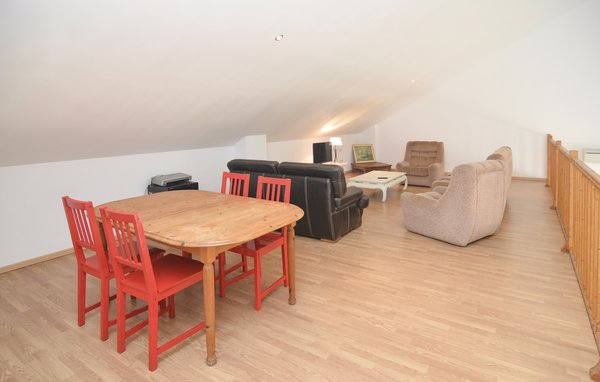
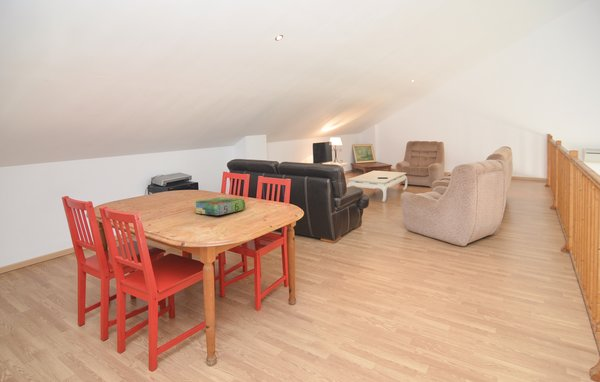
+ board game [193,196,246,216]
